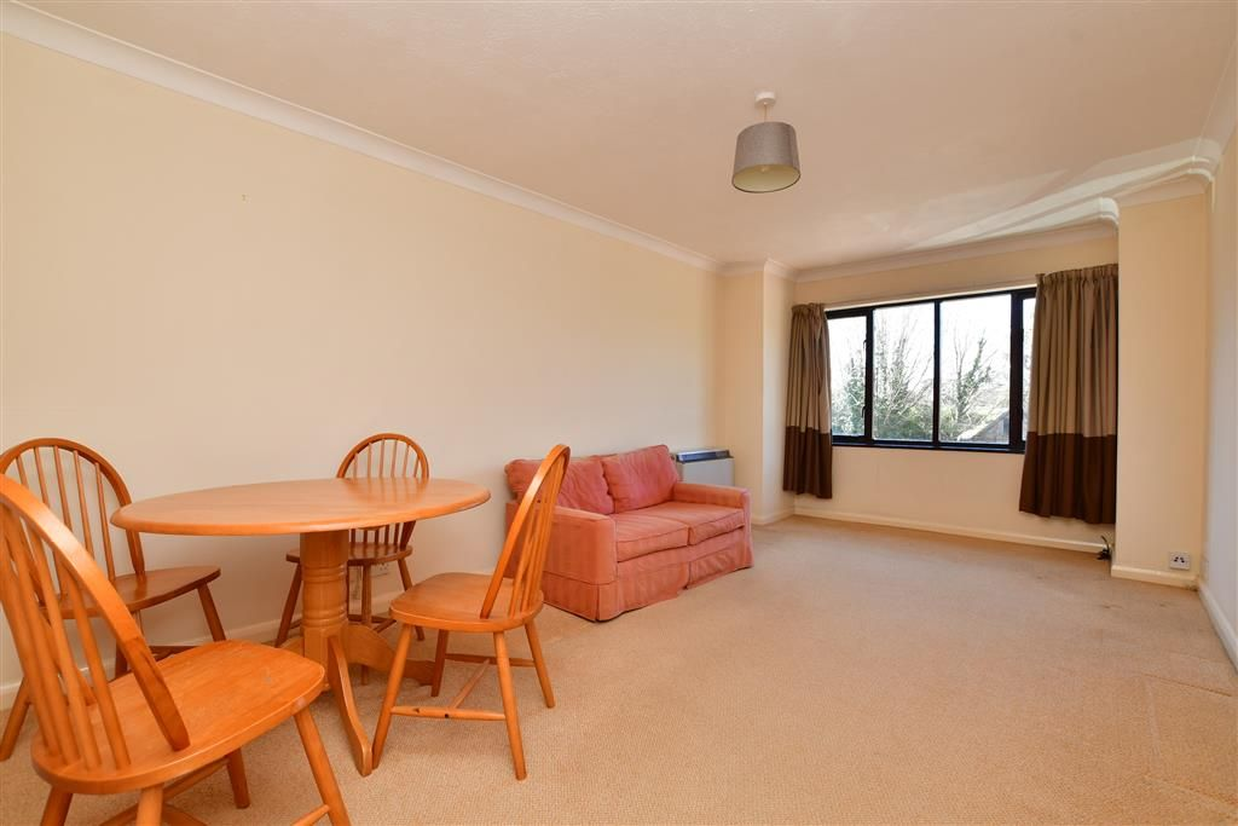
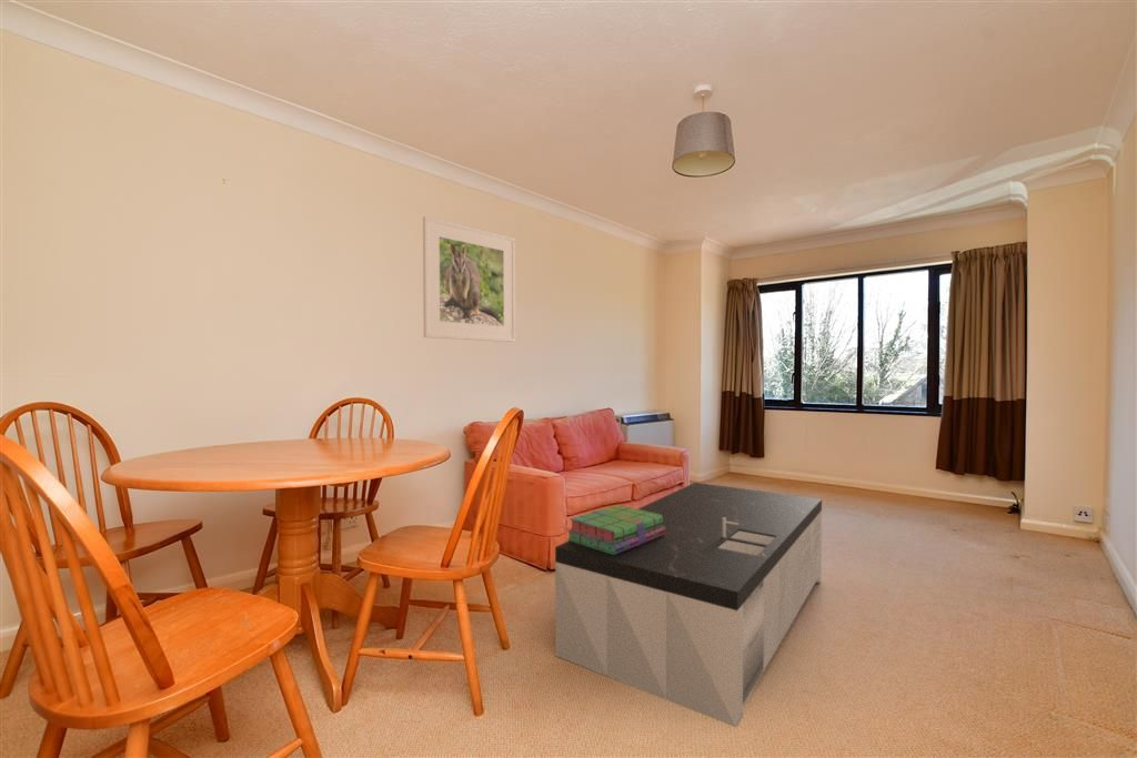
+ stack of books [566,504,665,555]
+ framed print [422,215,516,343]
+ coffee table [554,482,823,729]
